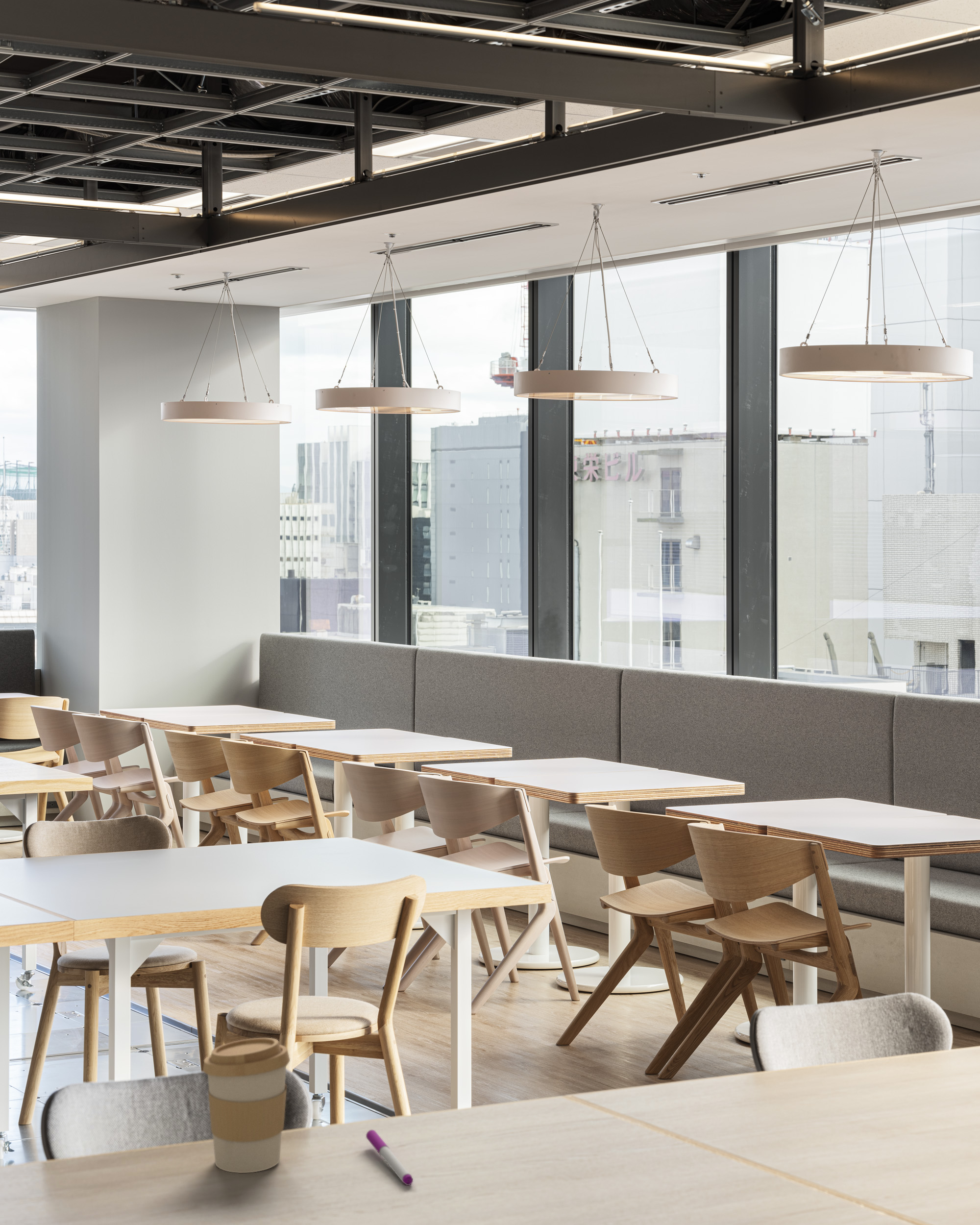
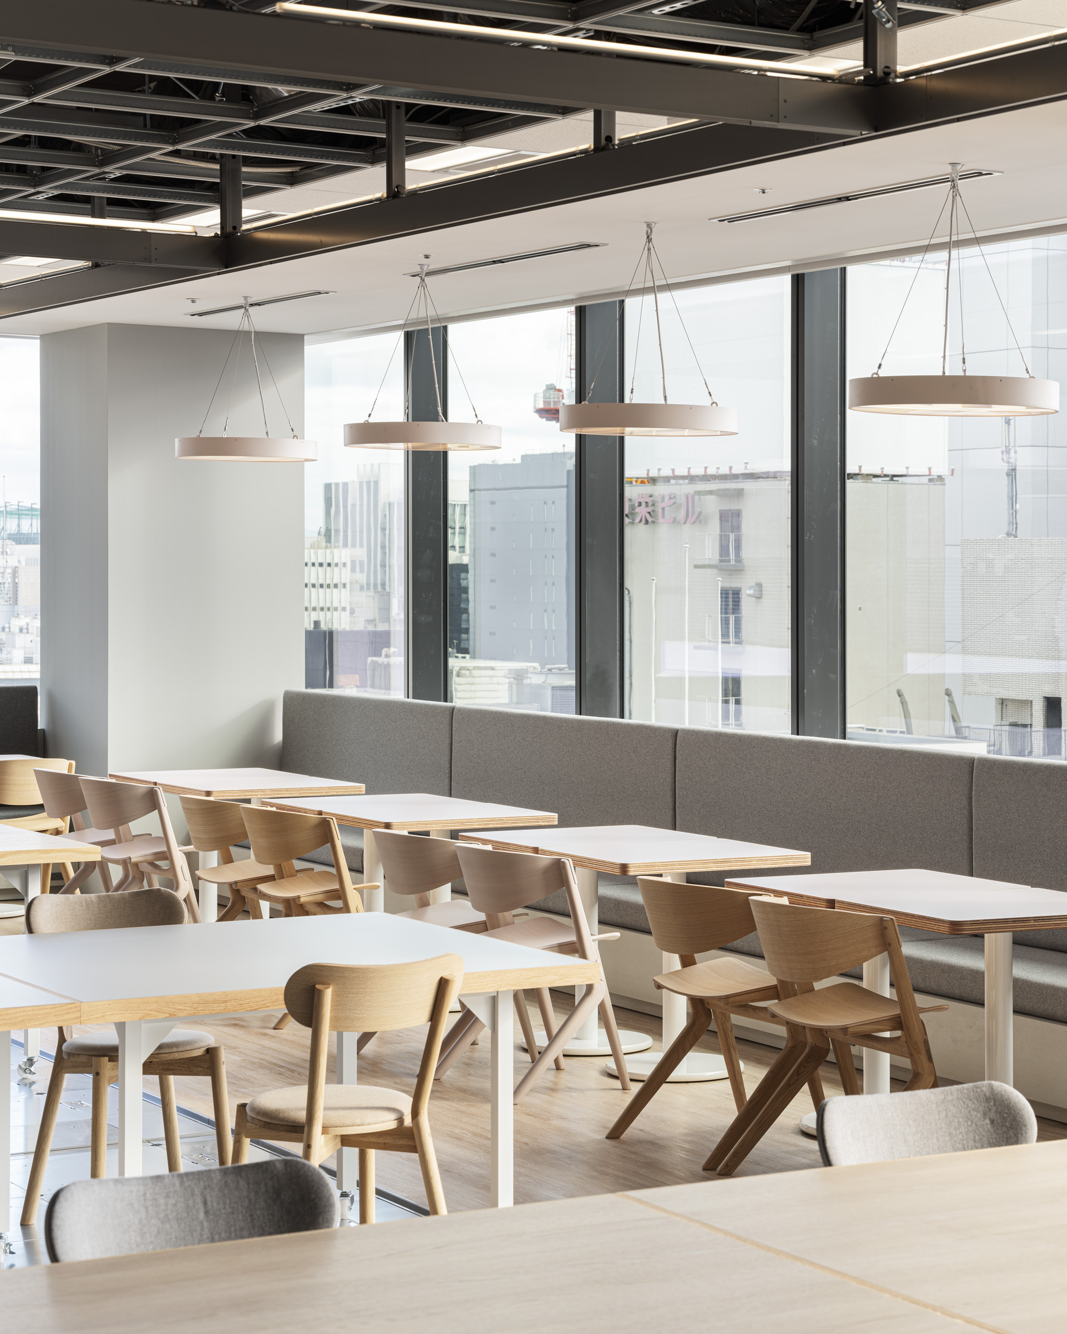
- pen [366,1129,414,1186]
- coffee cup [202,1037,291,1174]
